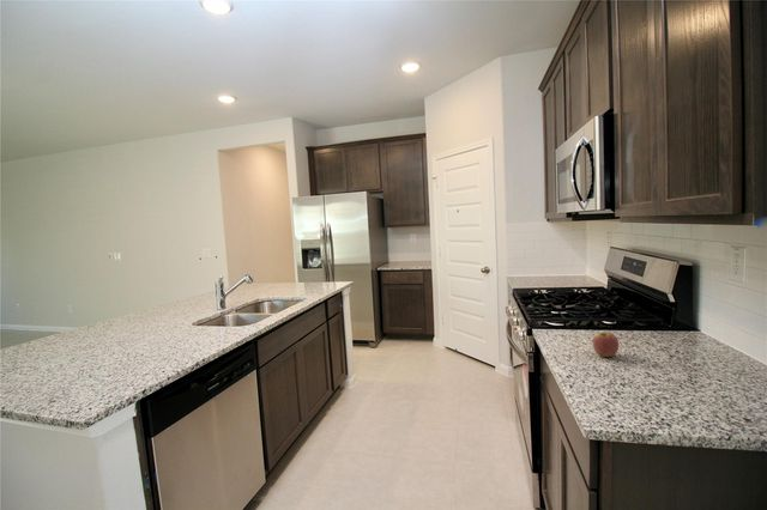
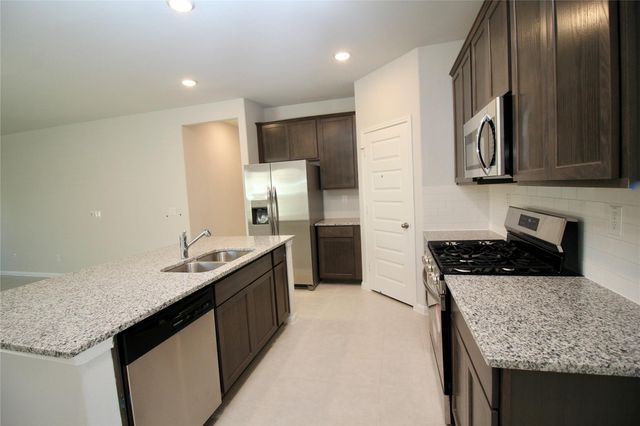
- apple [592,330,620,358]
